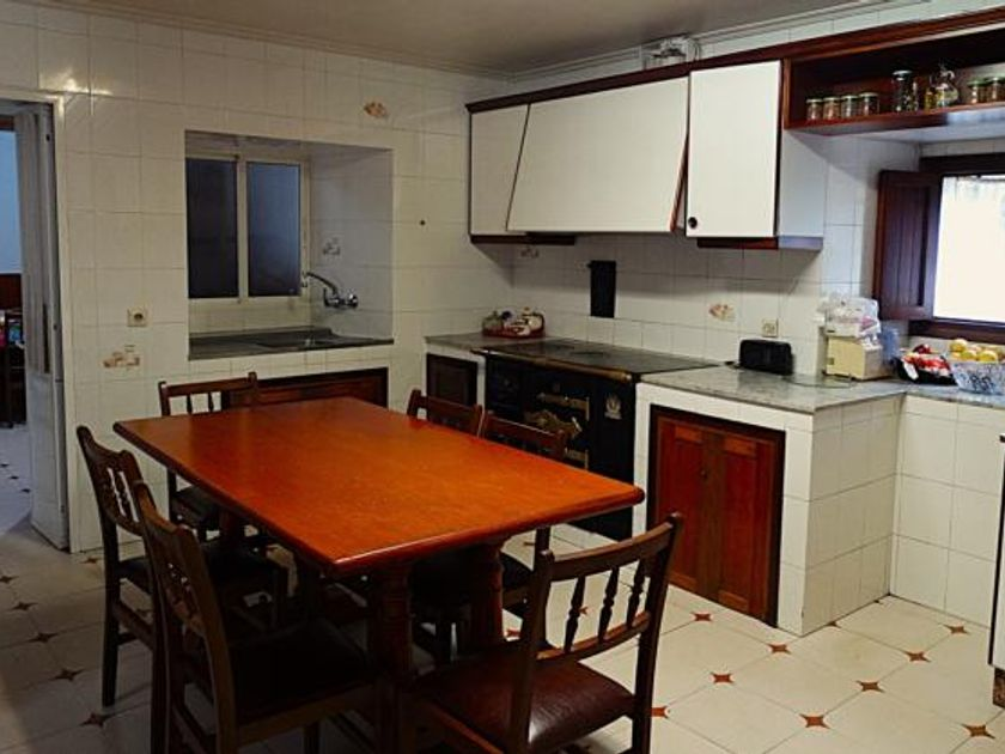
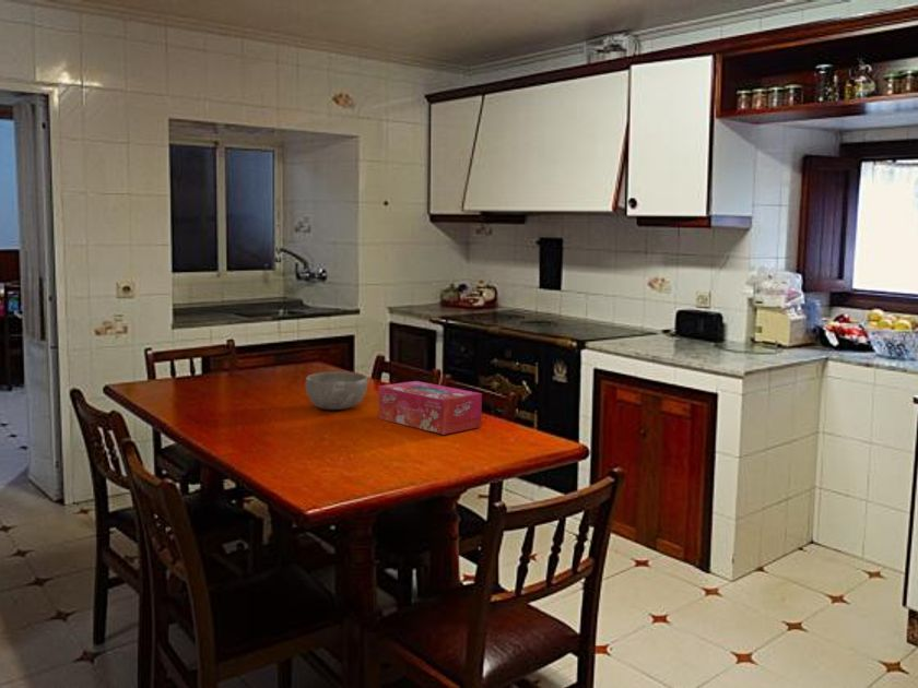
+ tissue box [378,380,483,436]
+ bowl [305,371,369,411]
